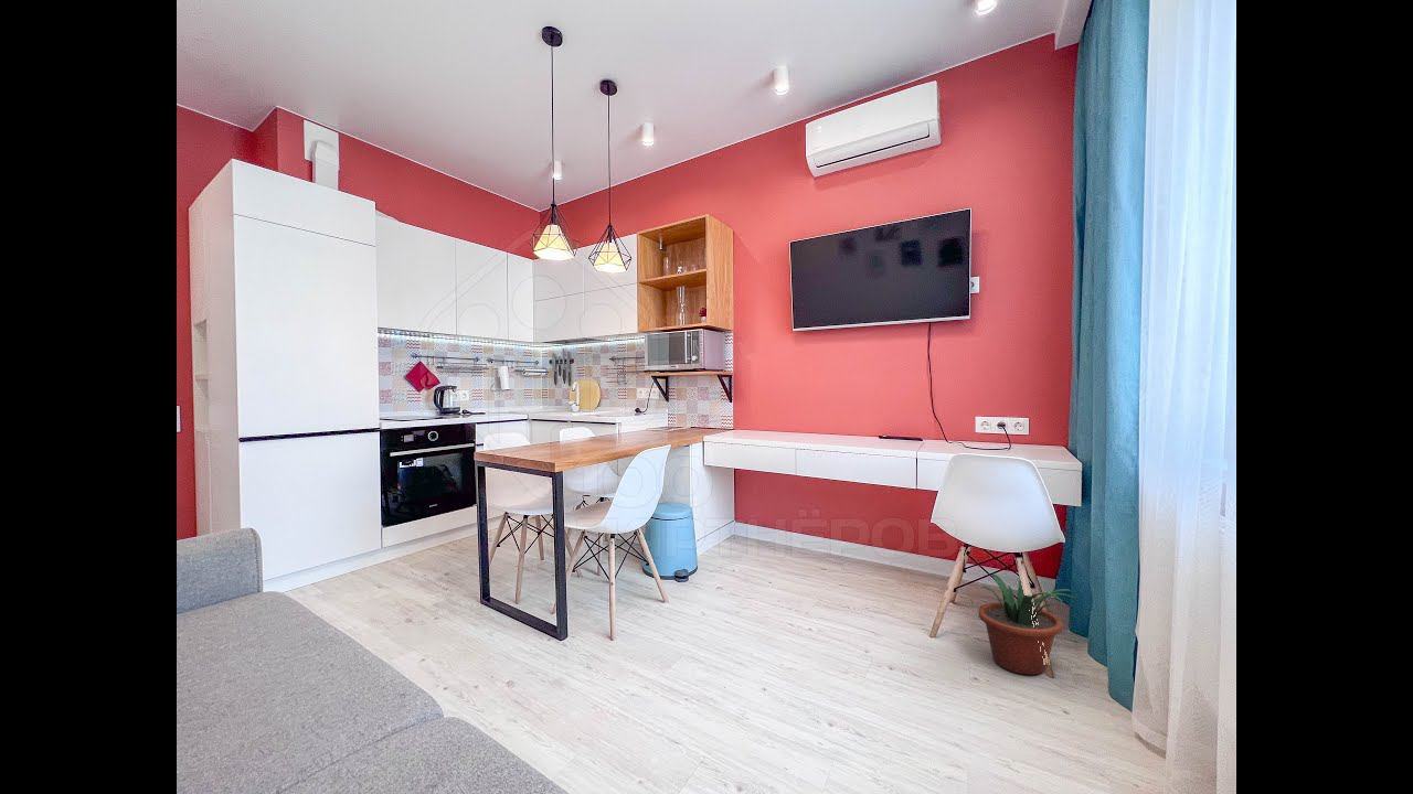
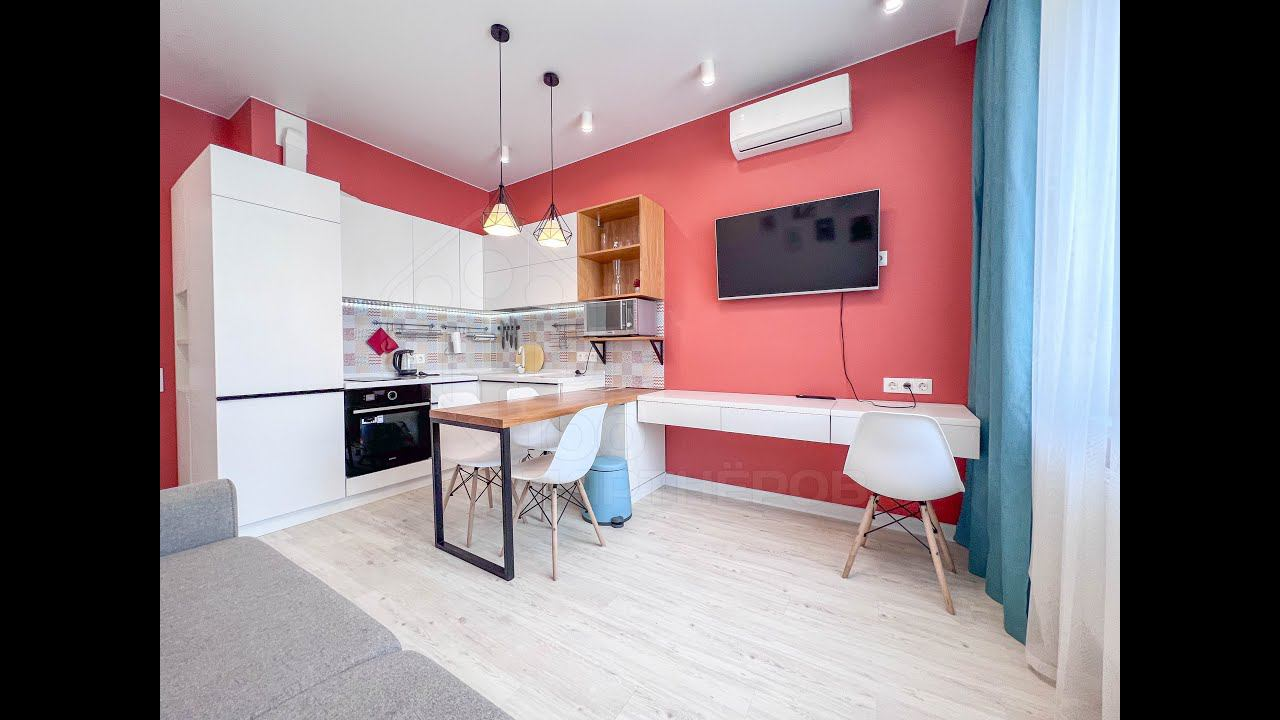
- potted plant [977,573,1077,676]
